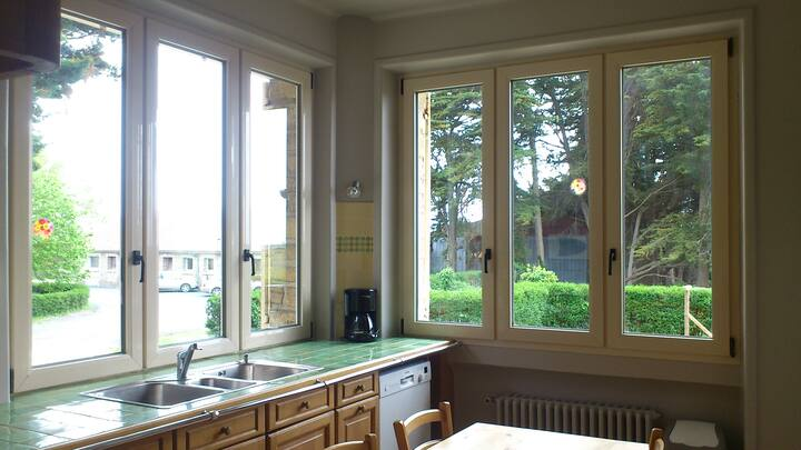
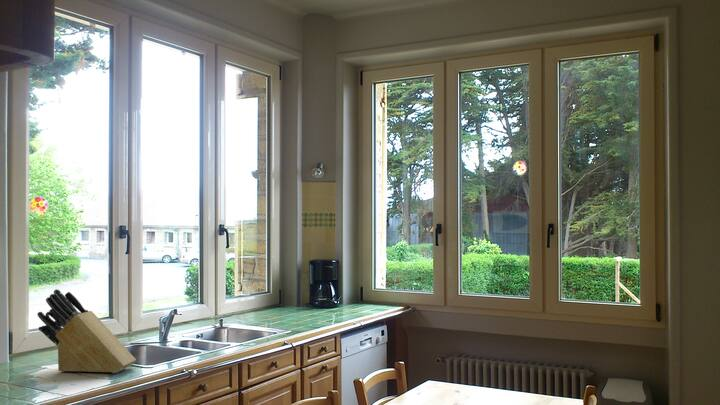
+ knife block [36,289,137,374]
